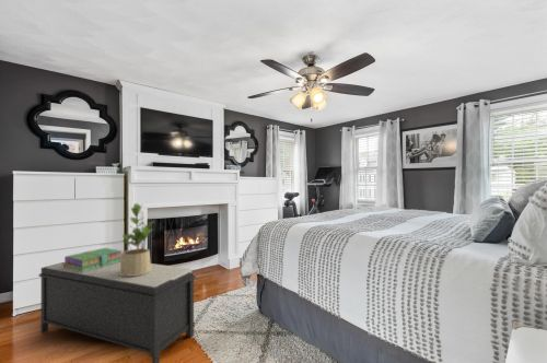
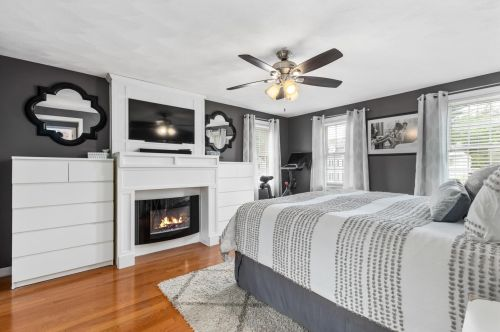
- bench [38,261,197,363]
- stack of books [62,247,123,272]
- potted plant [120,202,156,276]
